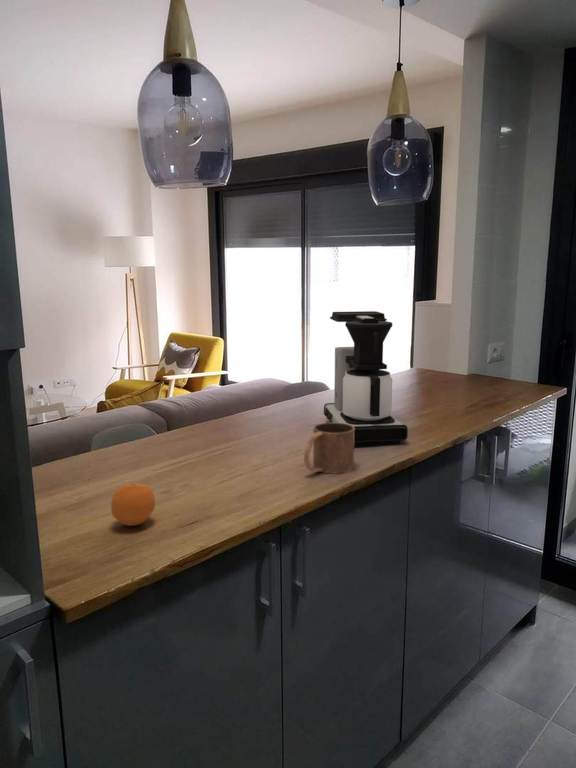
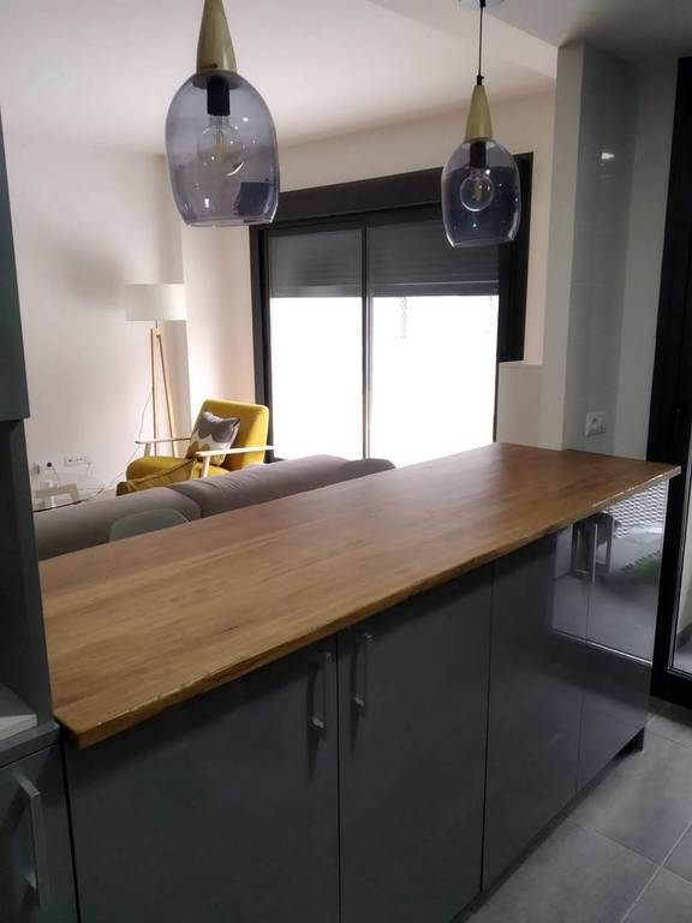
- coffee maker [323,310,409,446]
- fruit [110,482,156,527]
- mug [303,422,355,475]
